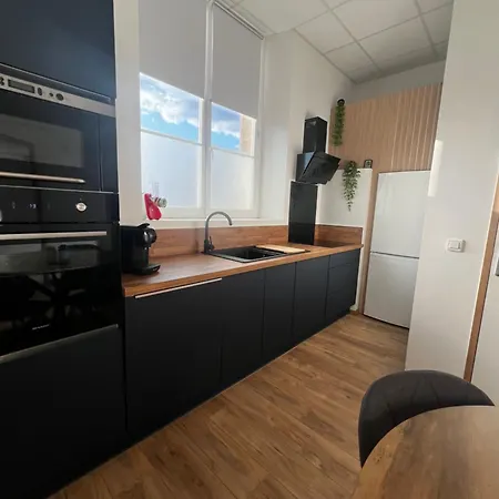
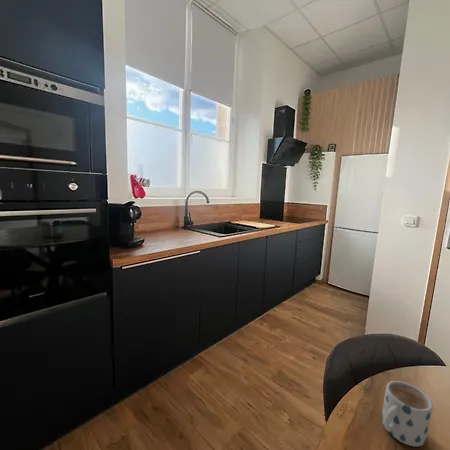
+ mug [381,380,434,448]
